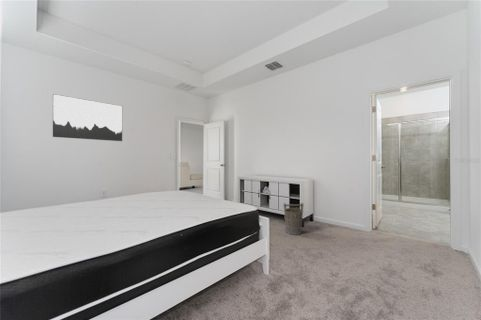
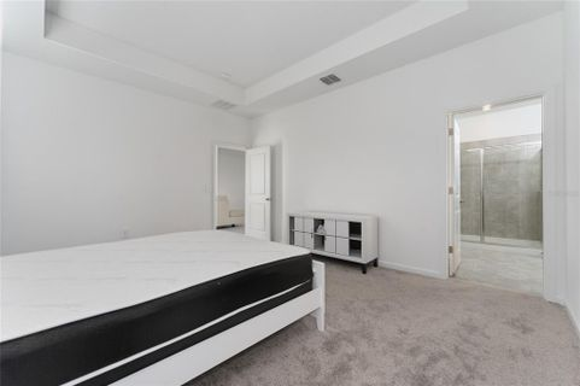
- wall art [52,93,123,142]
- bucket [282,202,305,236]
